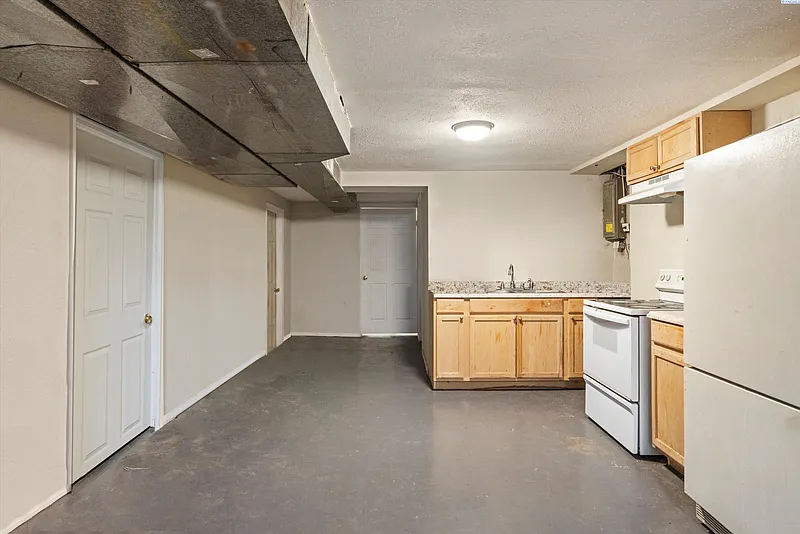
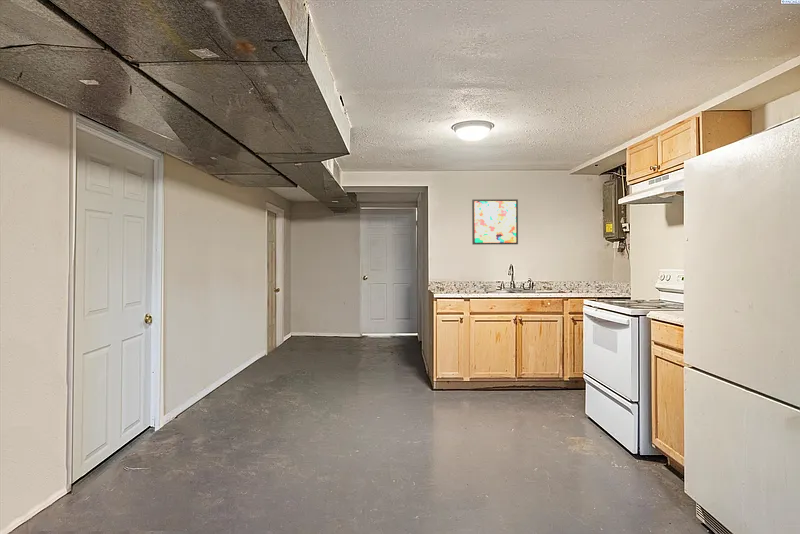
+ wall art [471,198,519,246]
